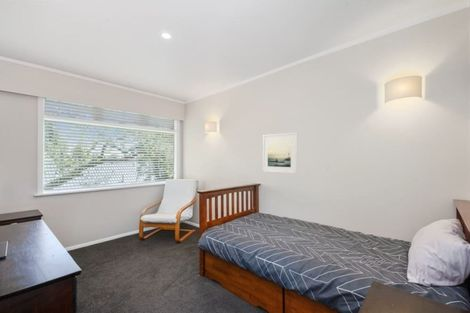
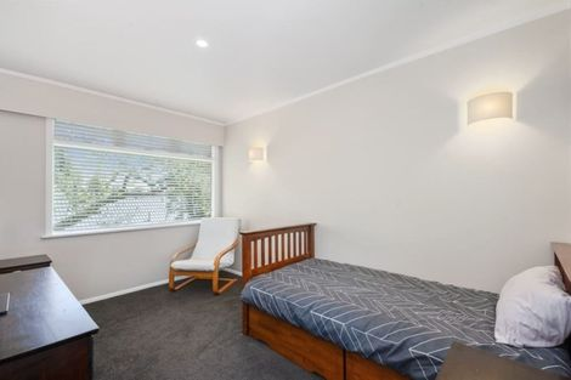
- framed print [262,131,298,175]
